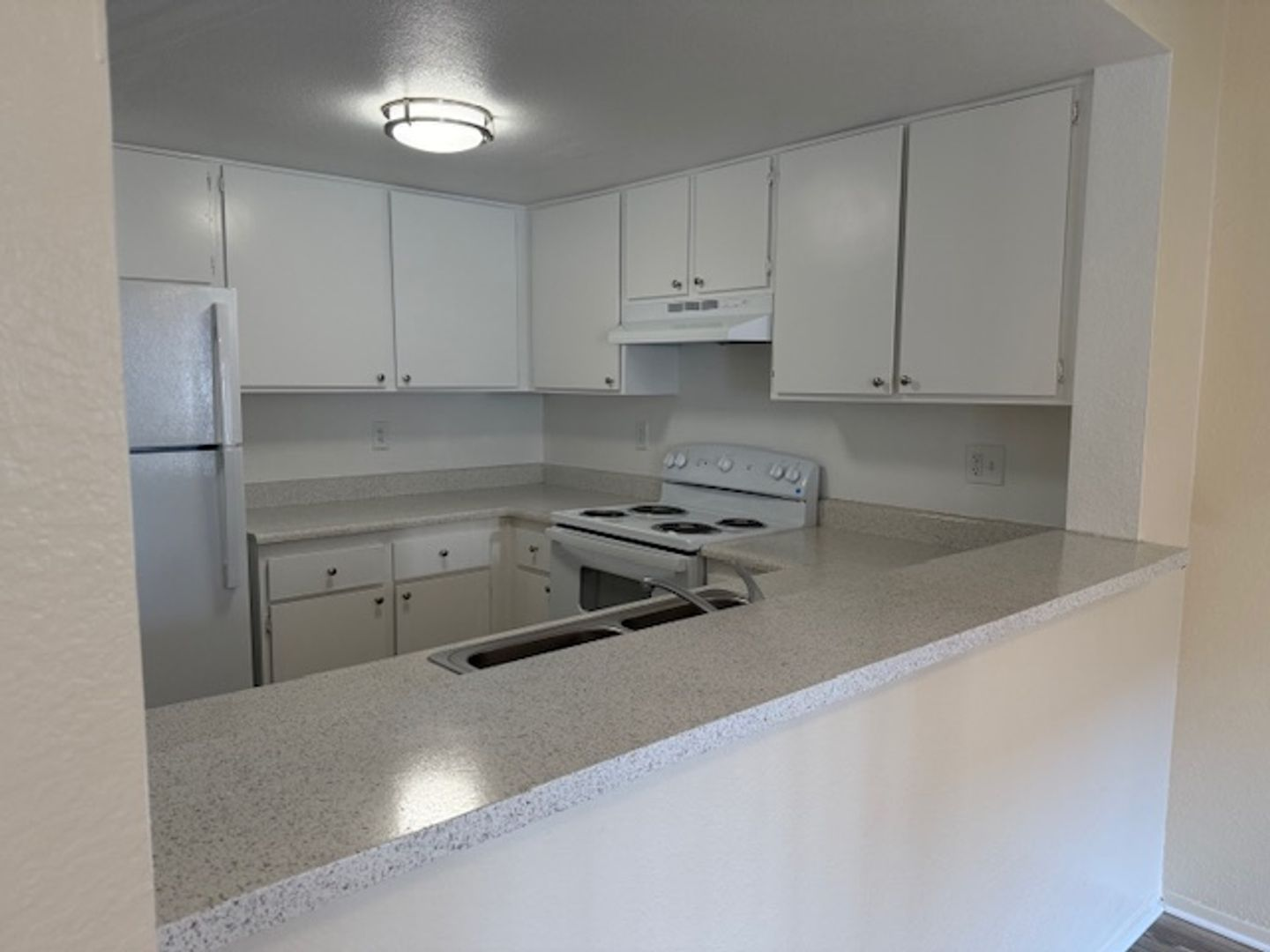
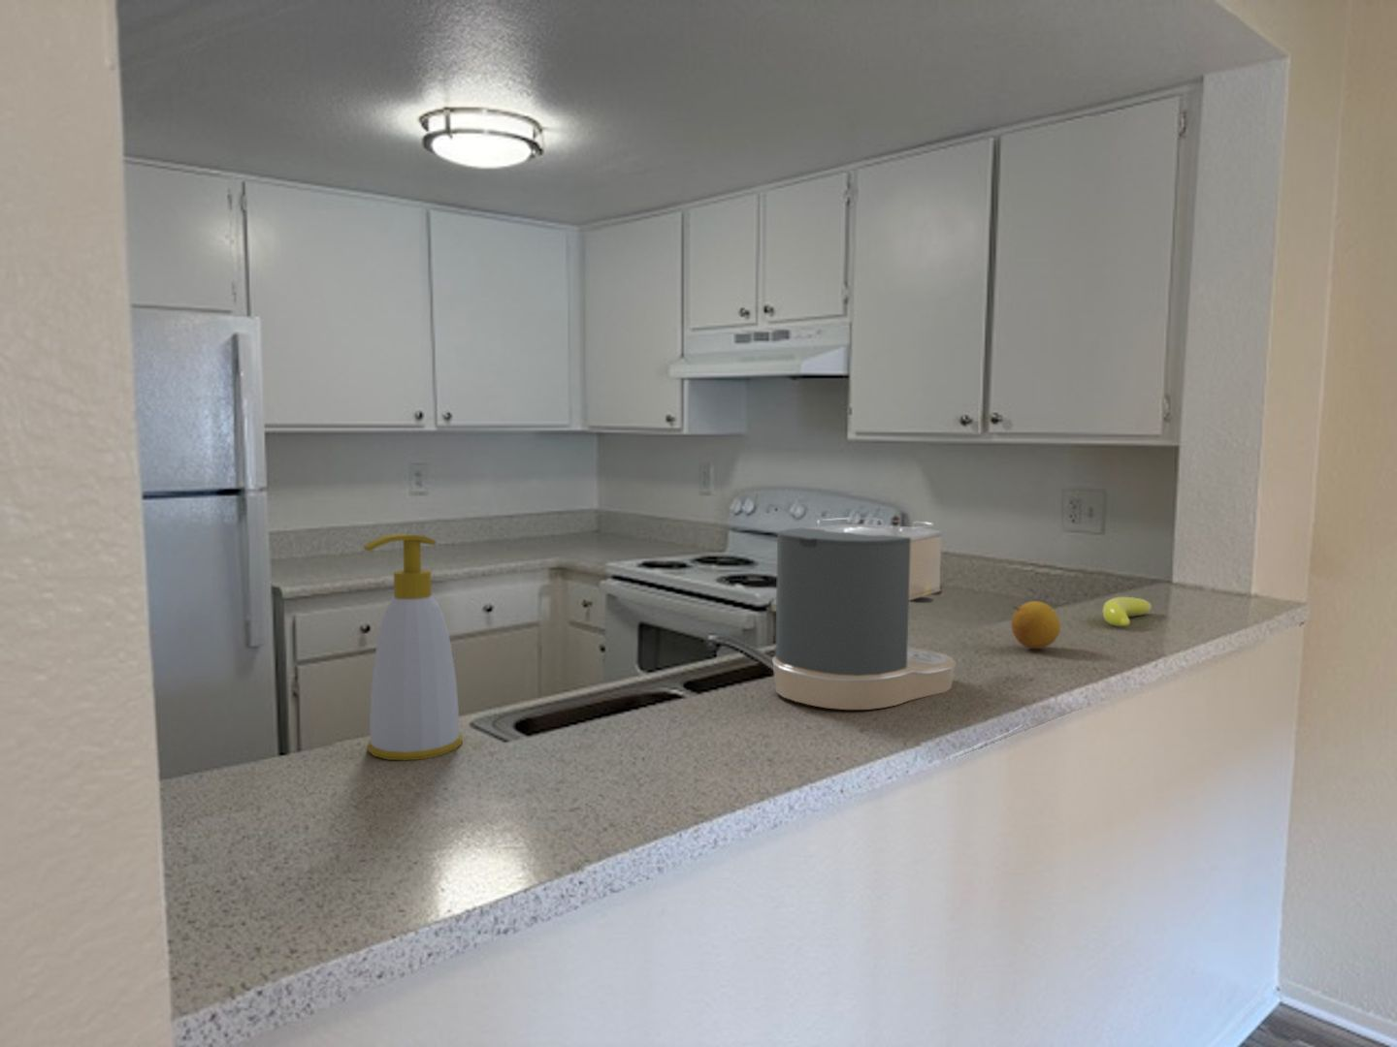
+ banana [1101,596,1153,627]
+ fruit [1010,600,1062,650]
+ soap bottle [362,532,463,762]
+ coffee maker [771,515,957,710]
